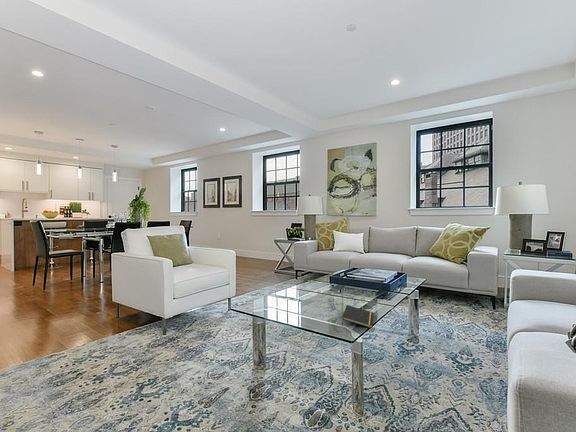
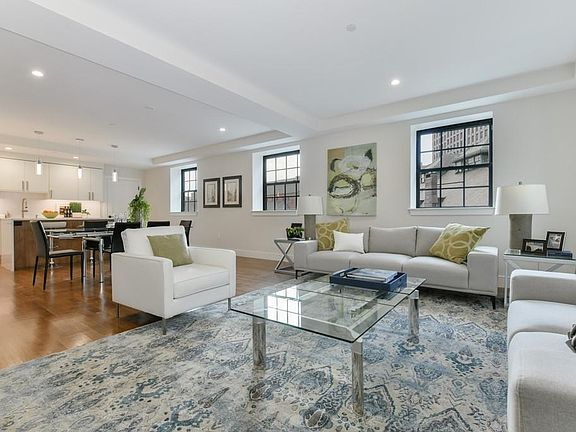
- notepad [341,304,375,329]
